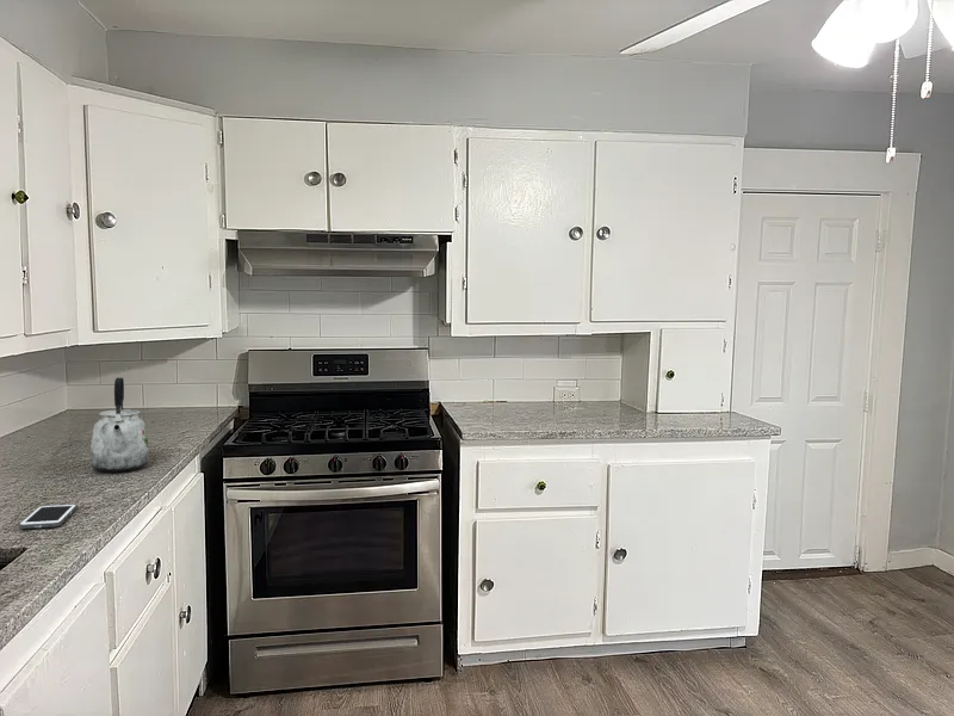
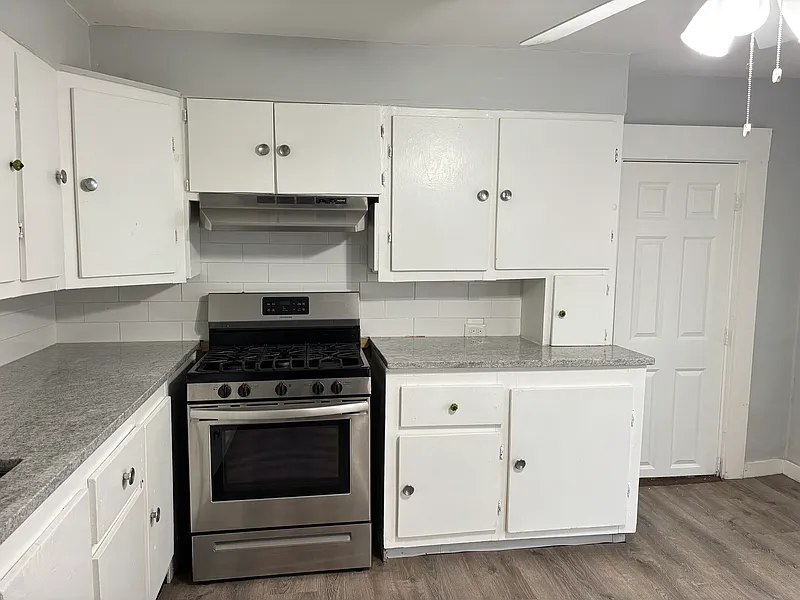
- cell phone [18,502,79,530]
- kettle [88,377,150,474]
